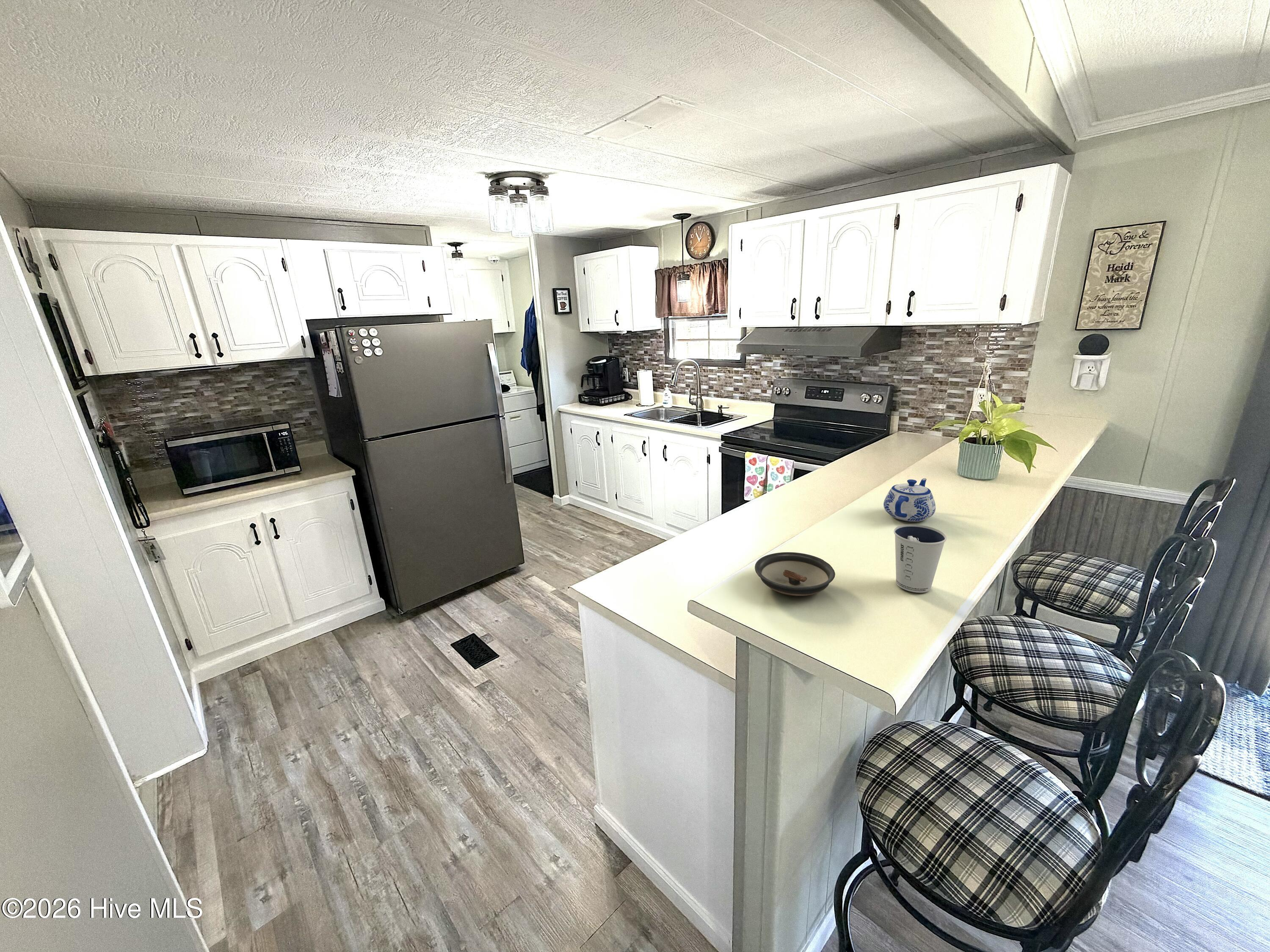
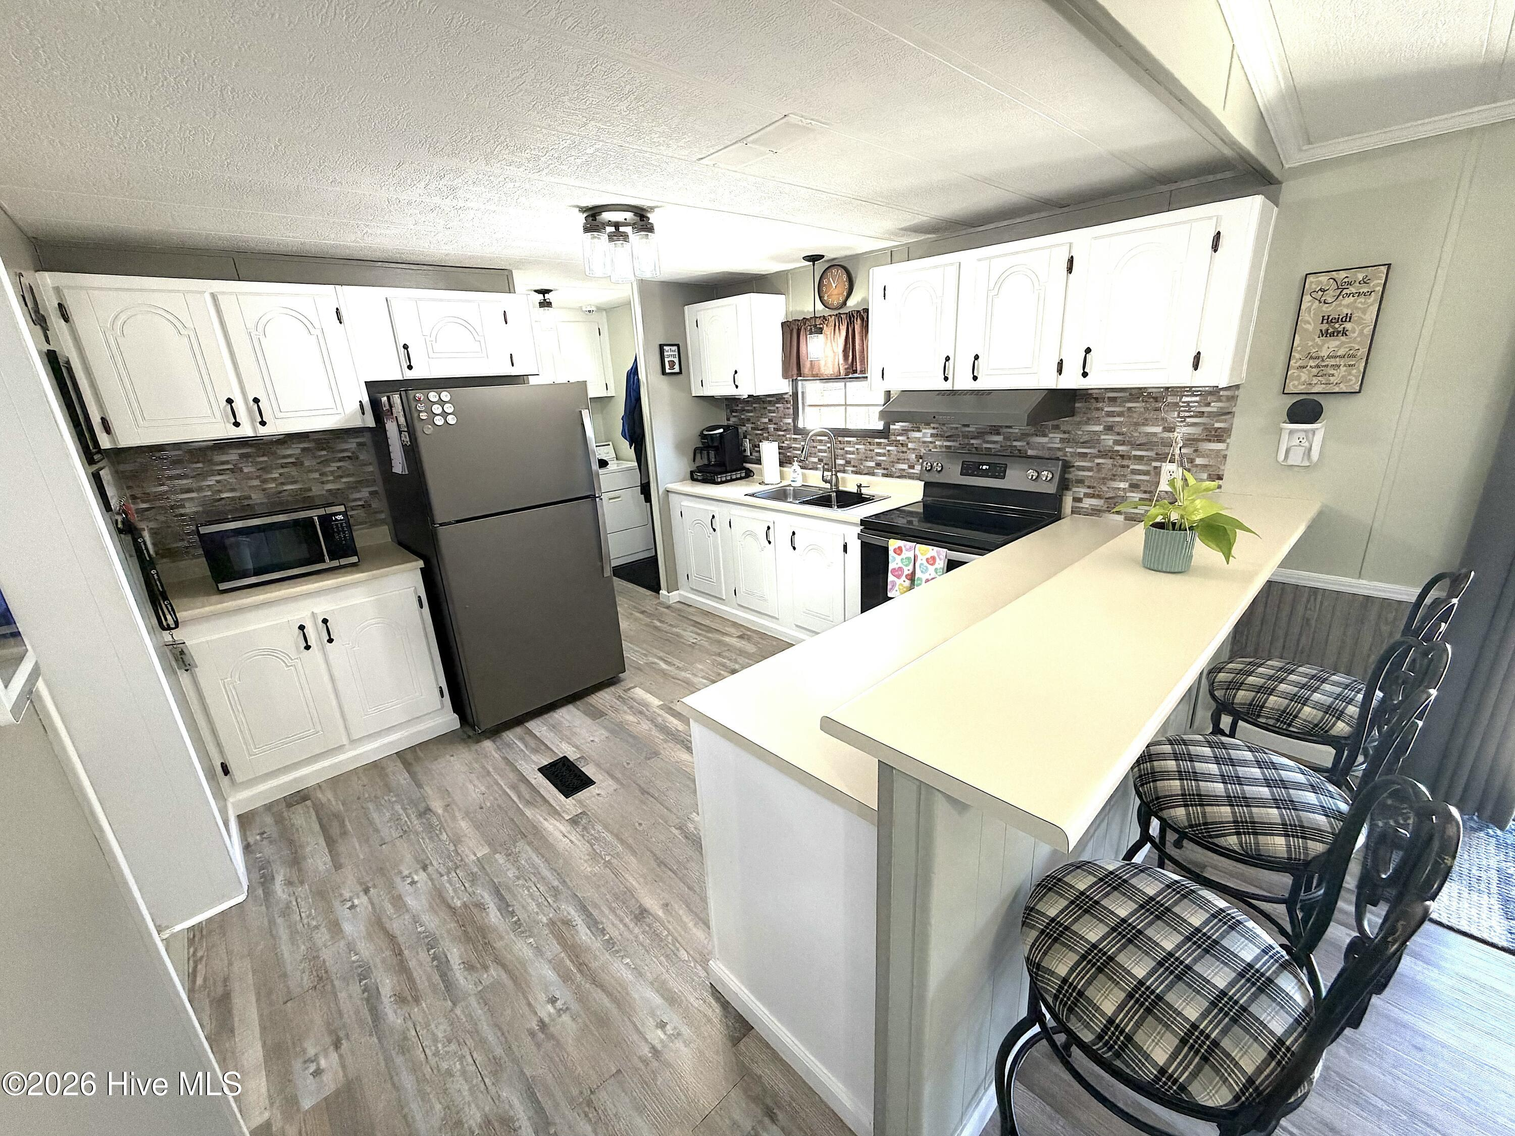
- teapot [883,478,936,522]
- saucer [754,552,836,597]
- dixie cup [894,524,947,593]
